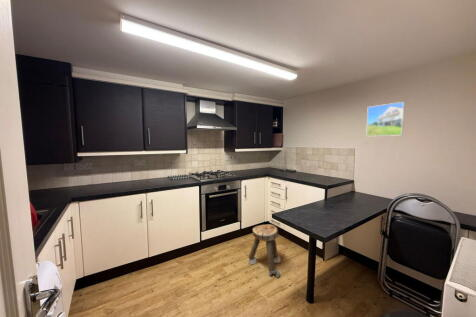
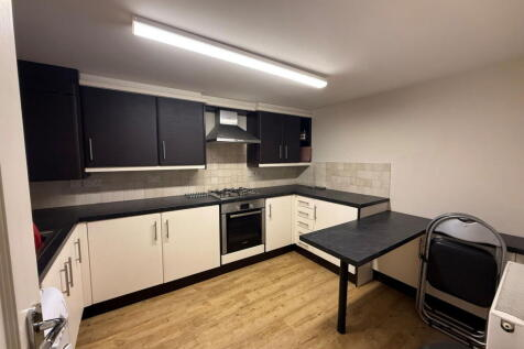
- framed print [365,101,406,137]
- stool [248,224,282,279]
